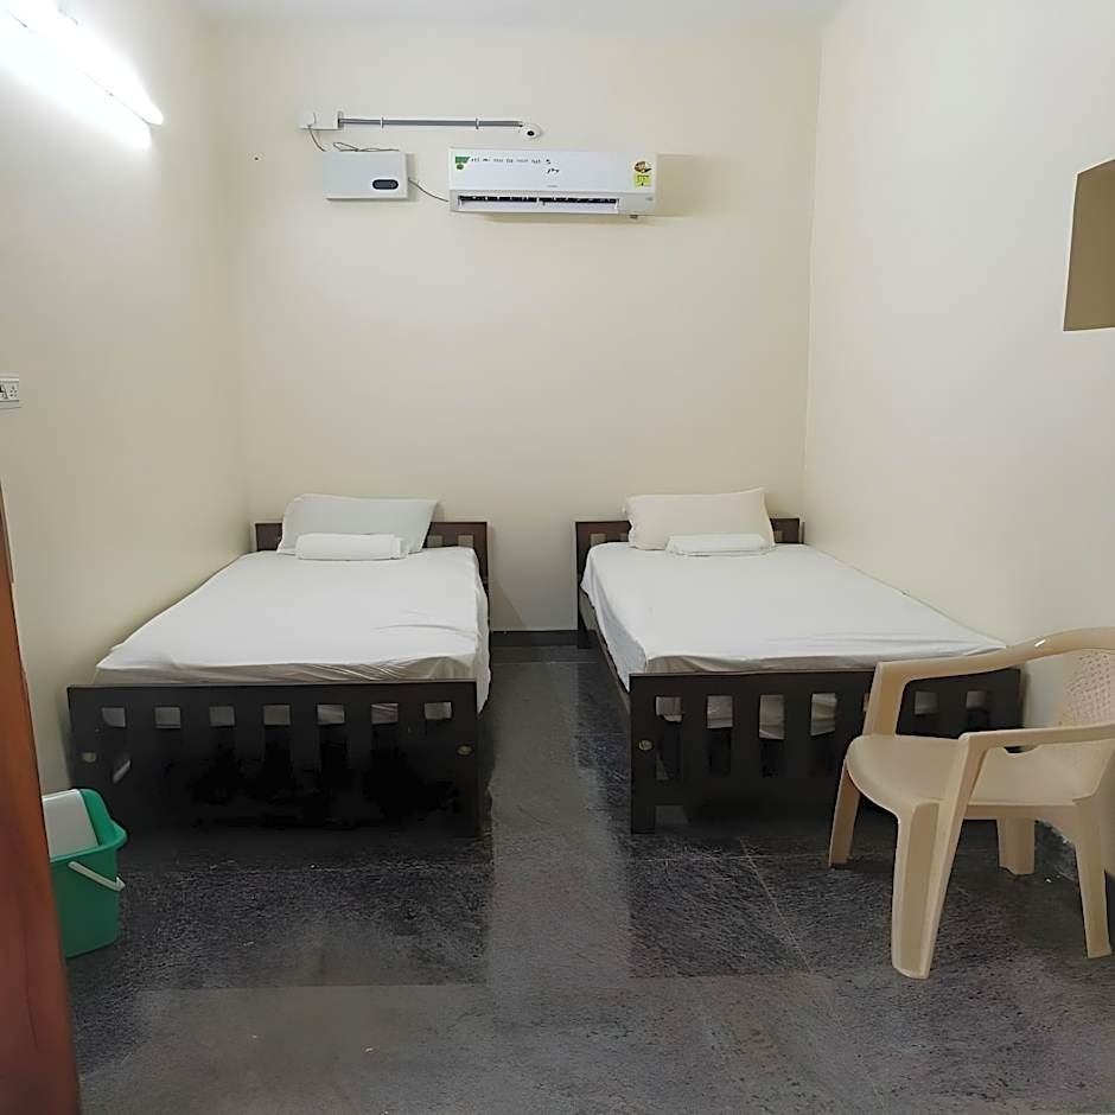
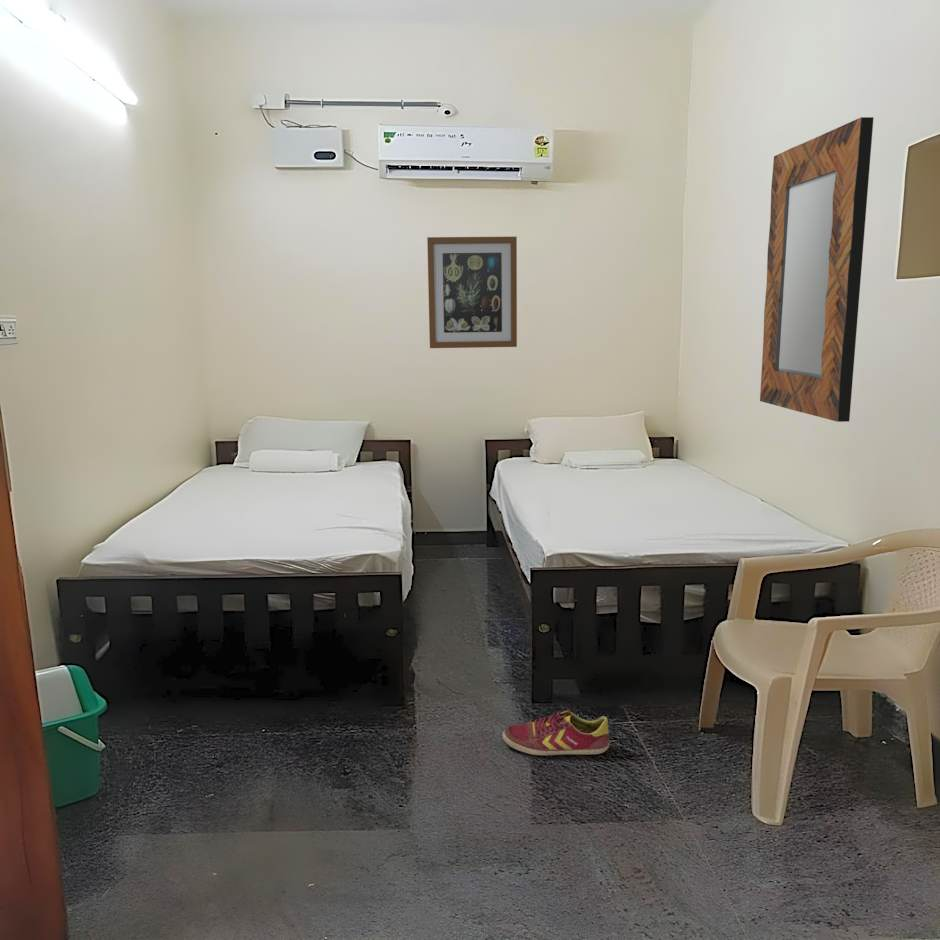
+ shoe [502,709,611,757]
+ home mirror [759,116,874,423]
+ wall art [426,236,518,349]
